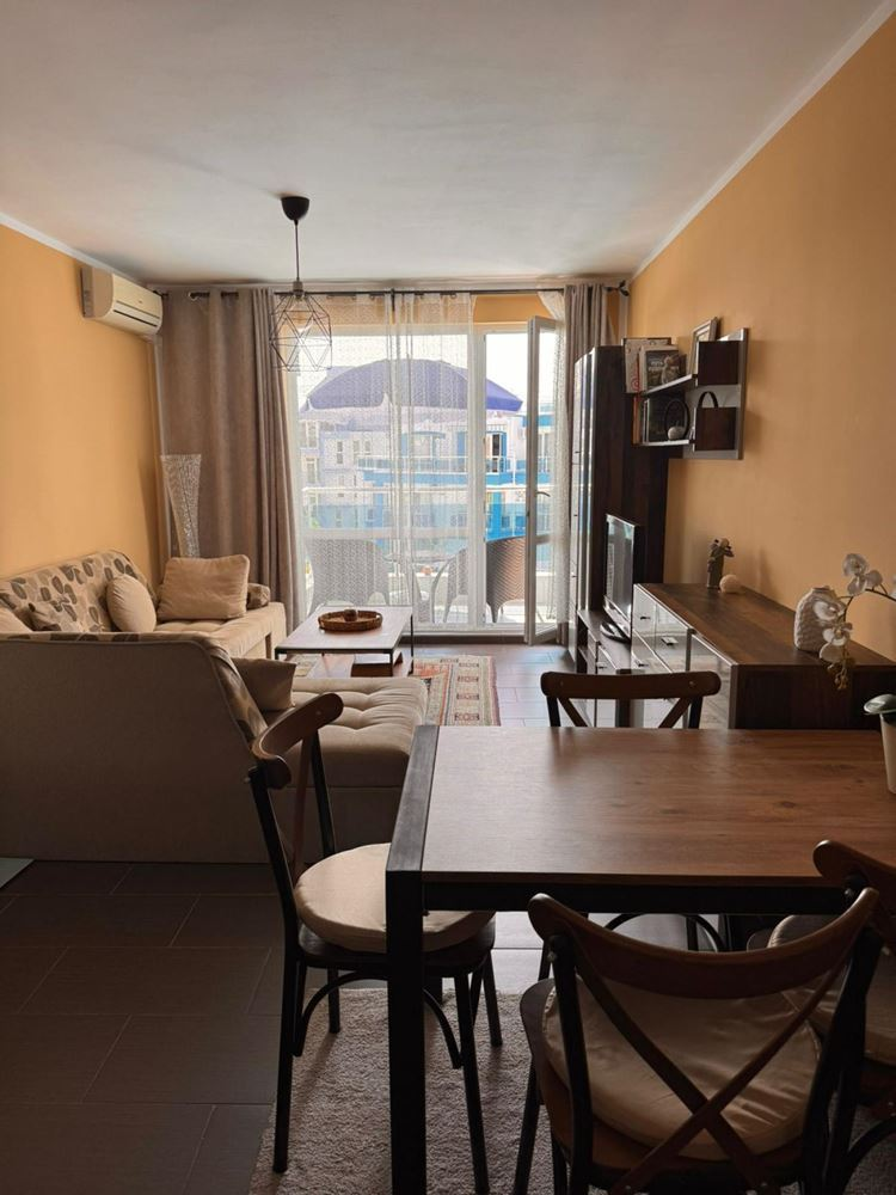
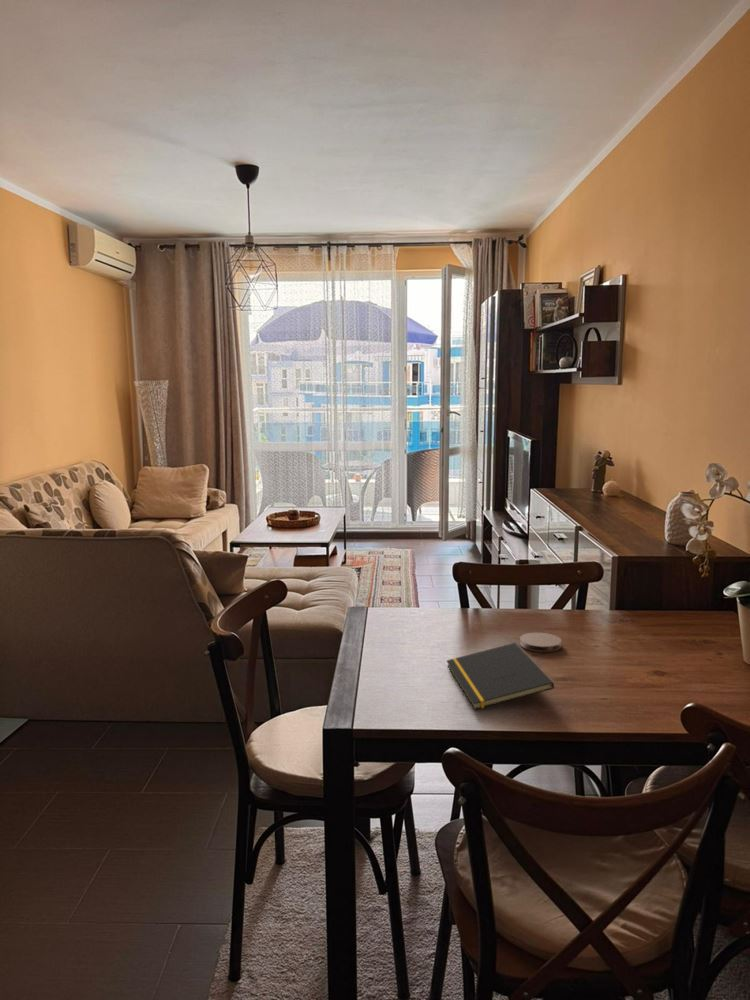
+ coaster [519,632,563,653]
+ notepad [445,642,555,711]
